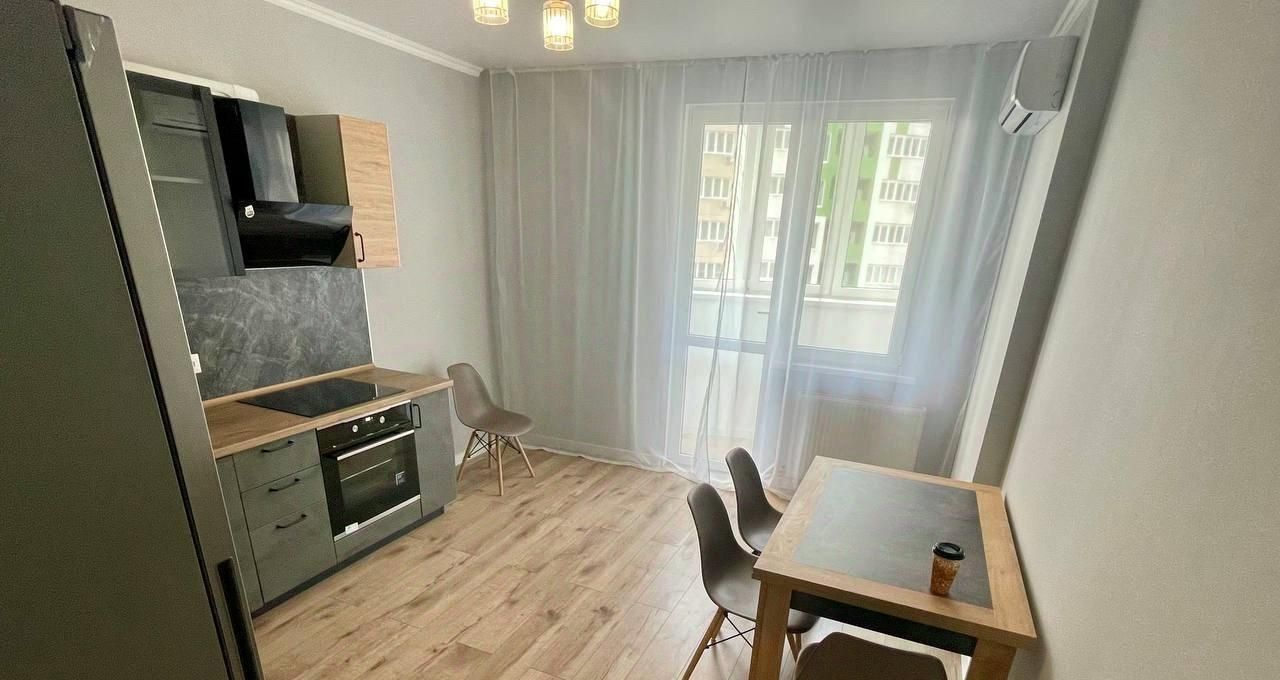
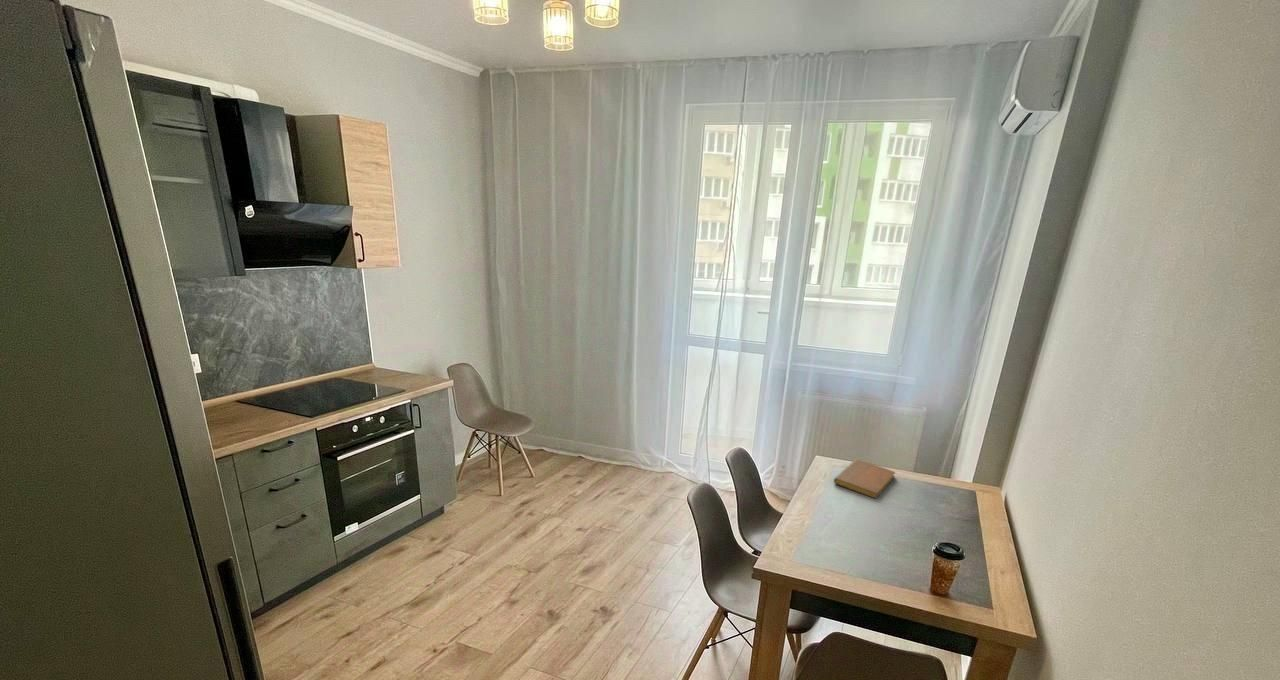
+ notebook [833,458,896,499]
